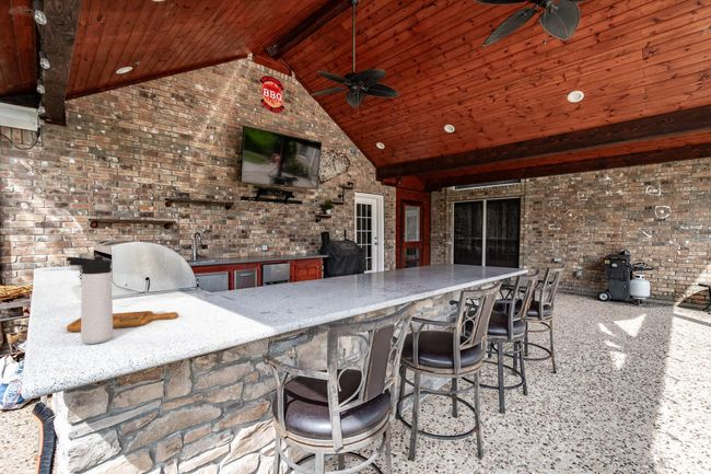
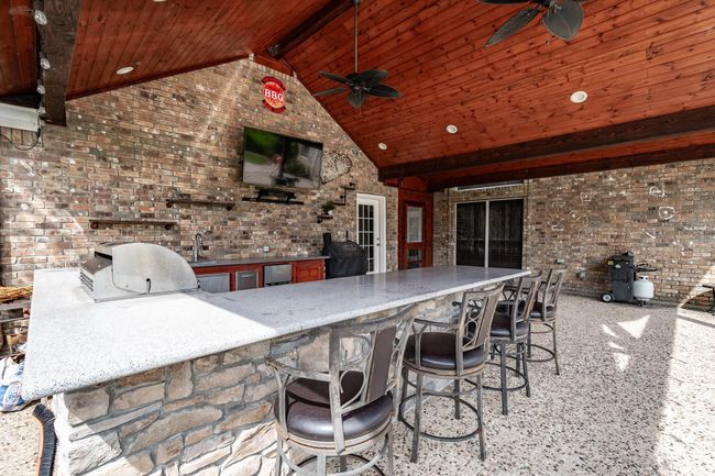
- thermos bottle [66,256,114,345]
- cutting board [66,310,179,333]
